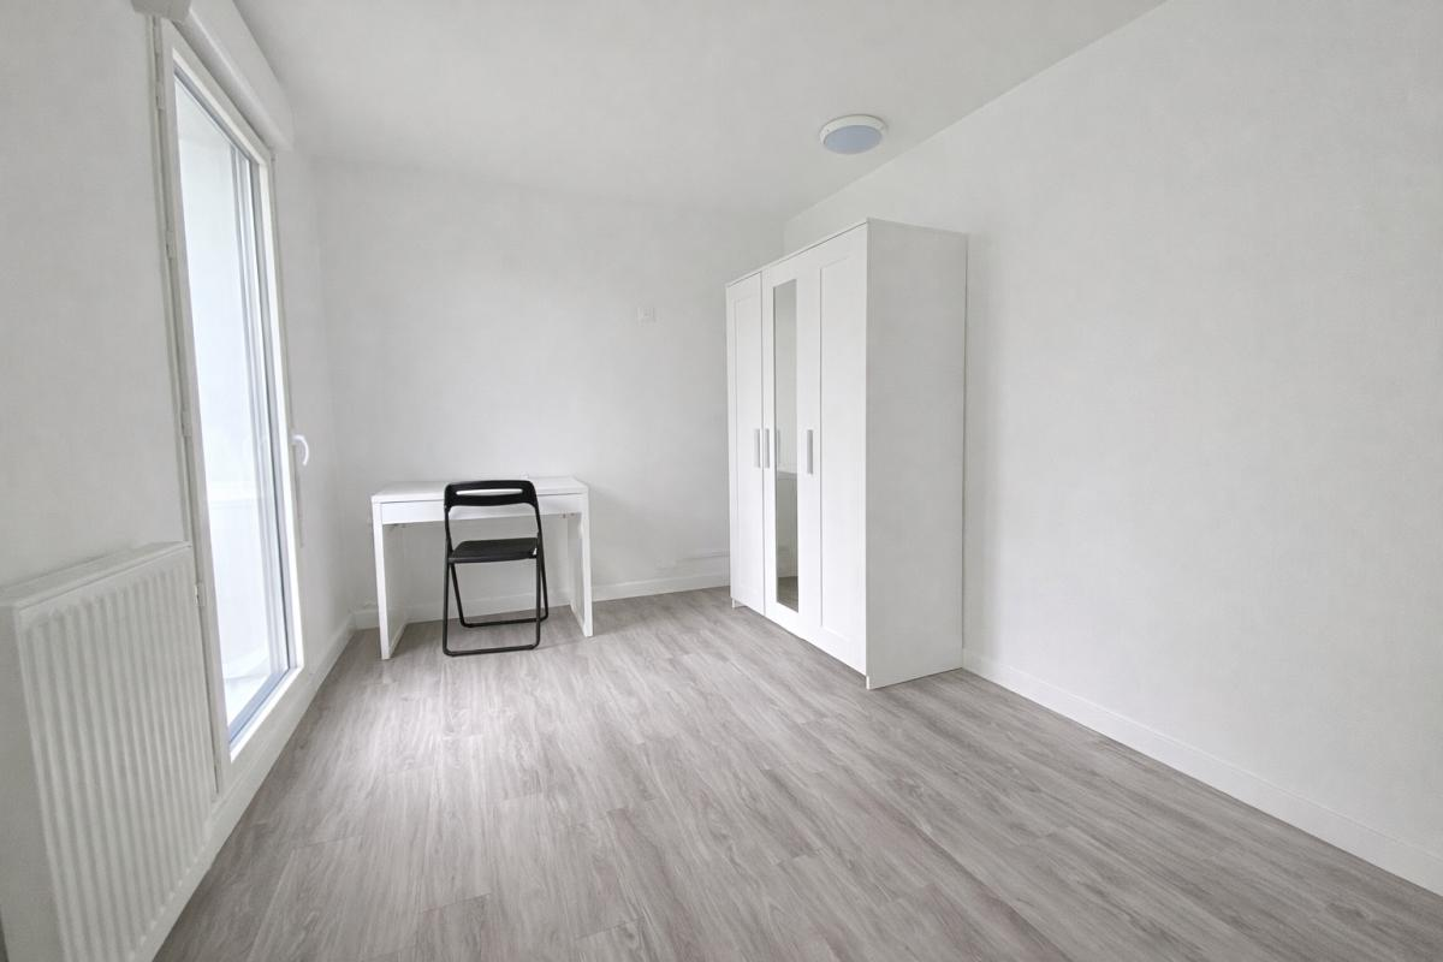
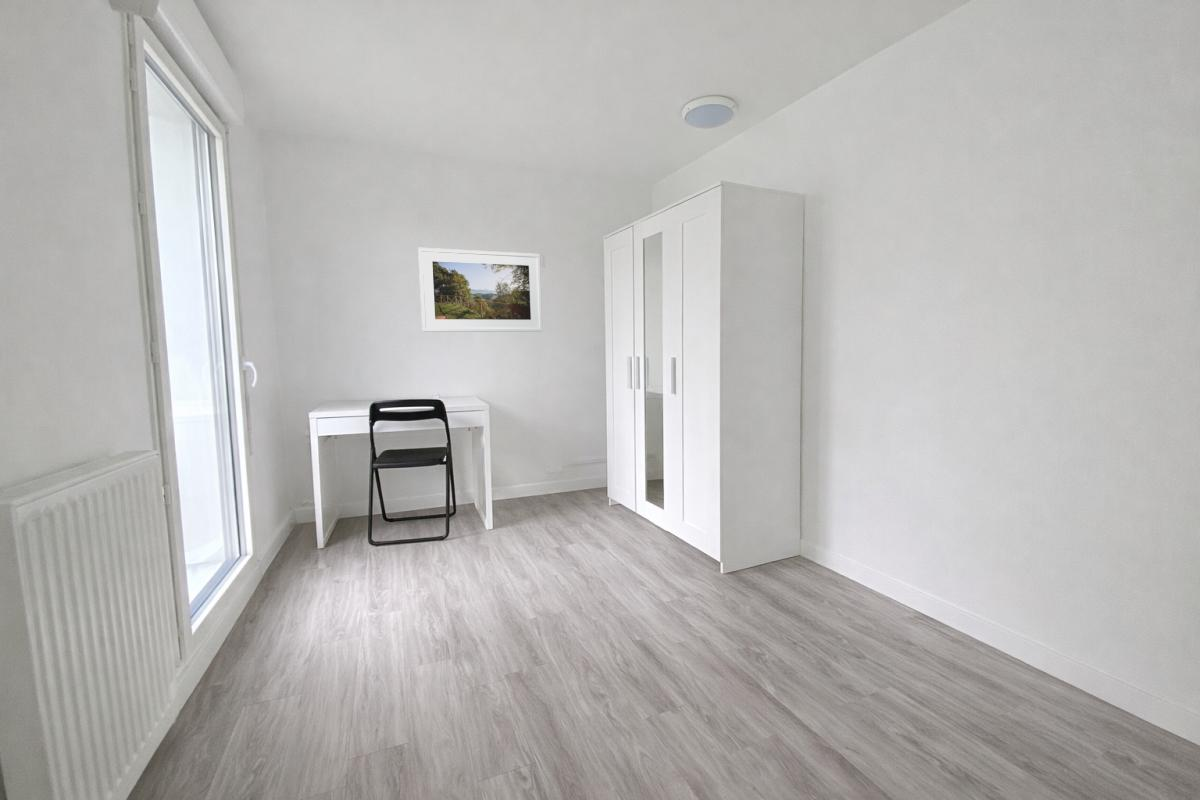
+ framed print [417,247,544,333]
